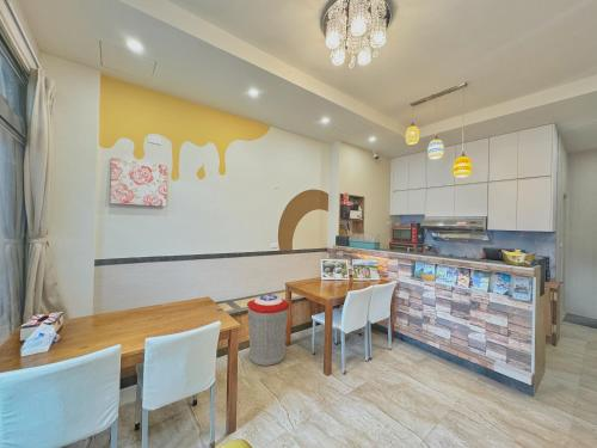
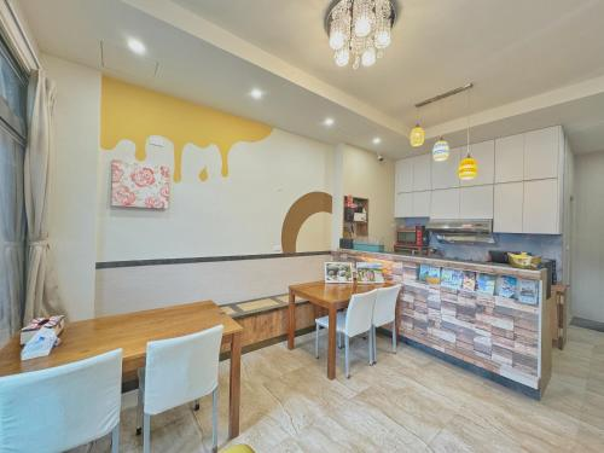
- trash can [246,294,291,367]
